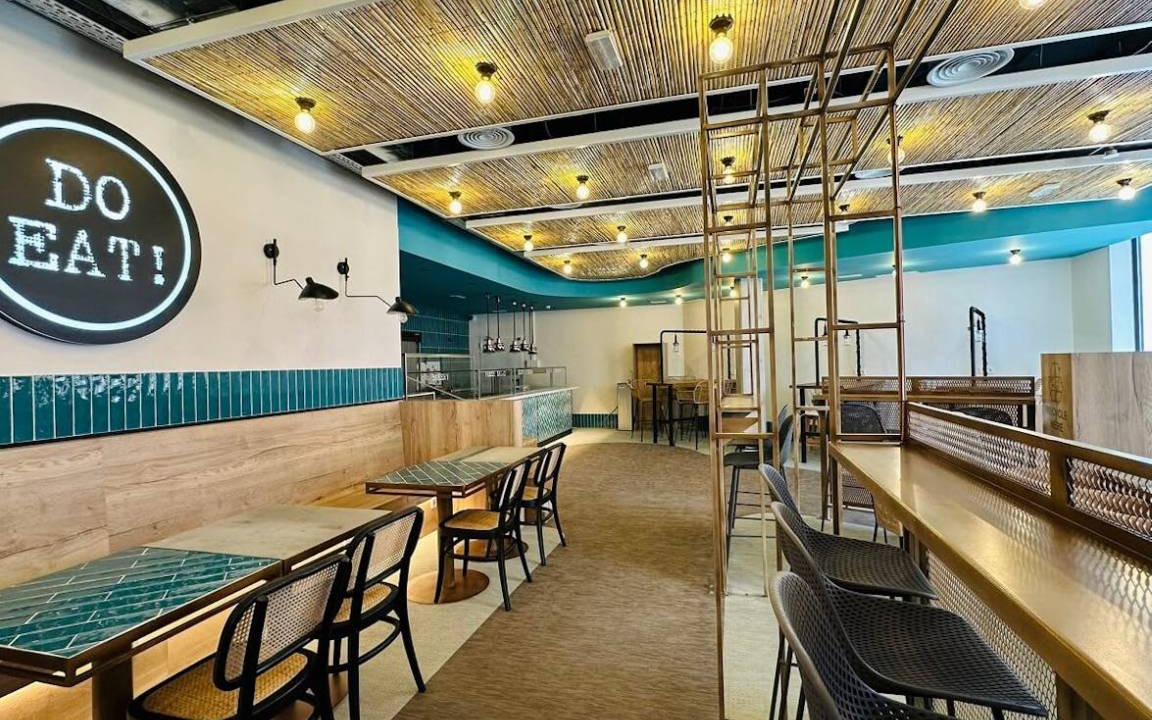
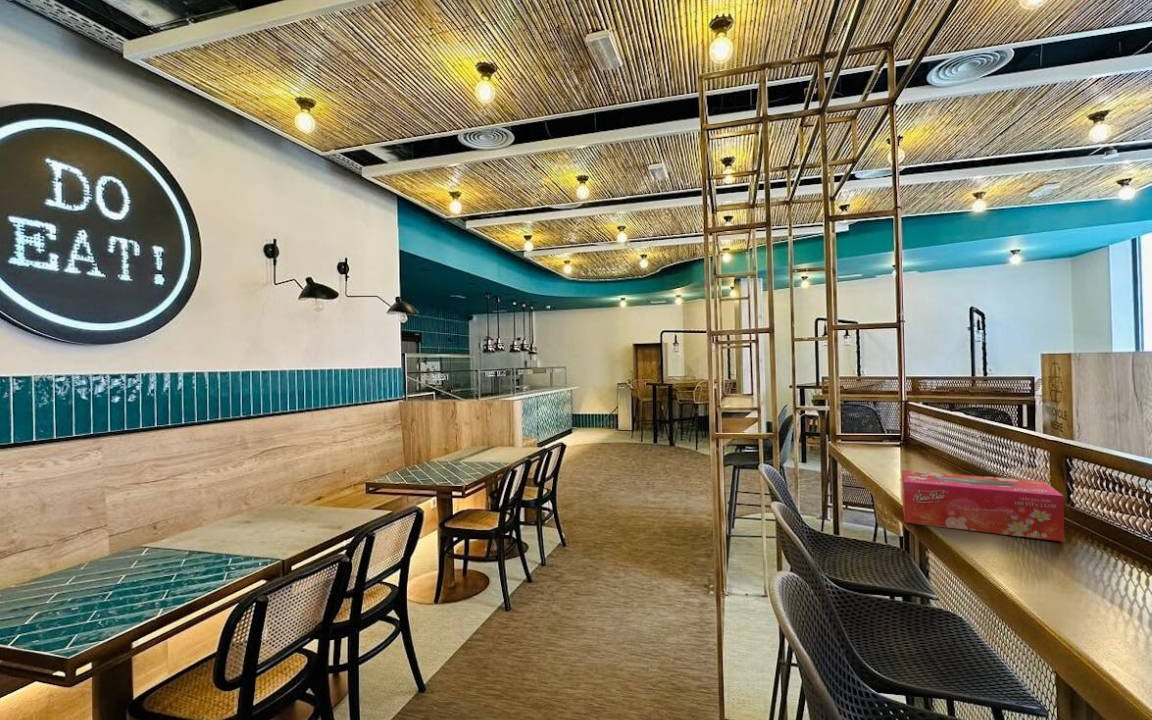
+ tissue box [901,469,1065,543]
